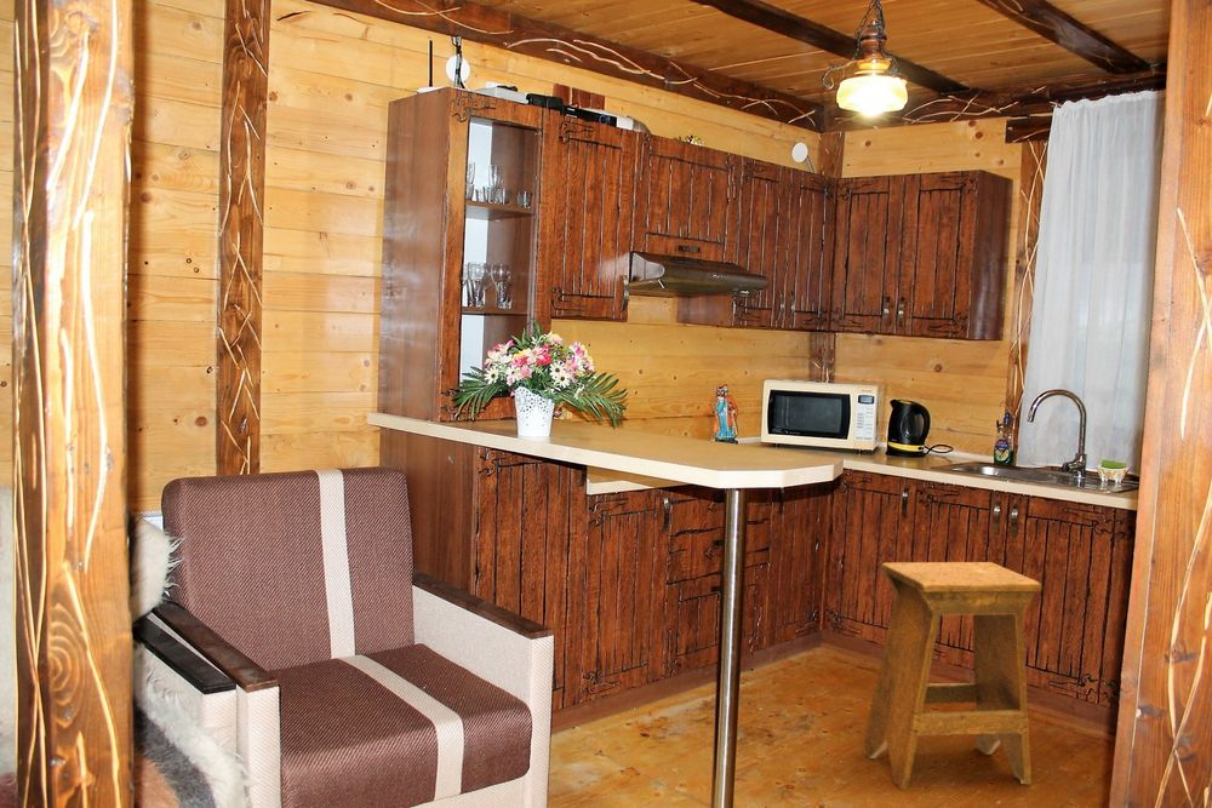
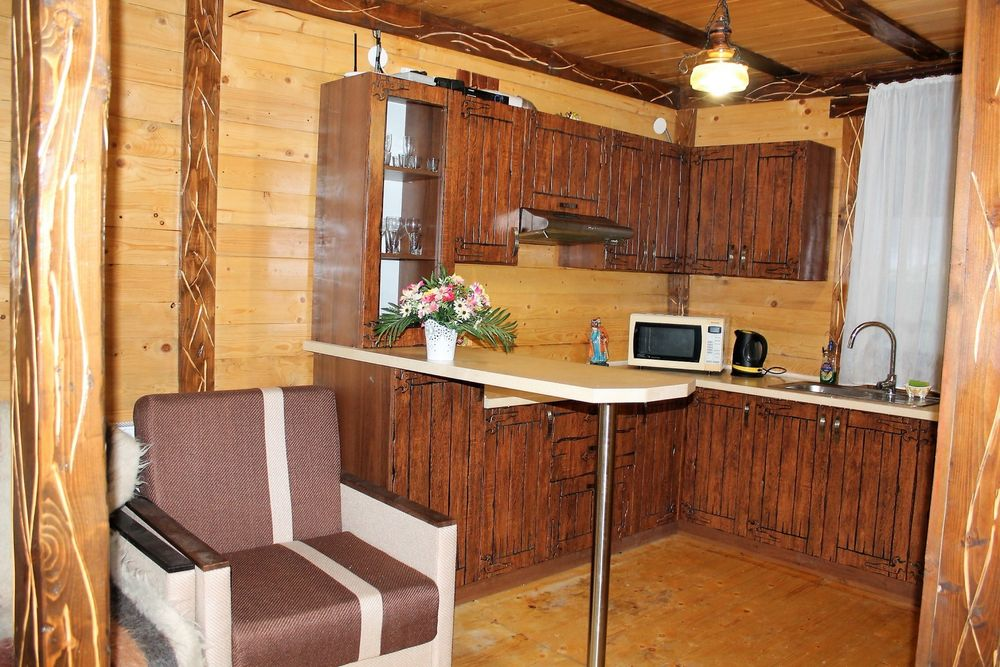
- stool [863,561,1042,790]
